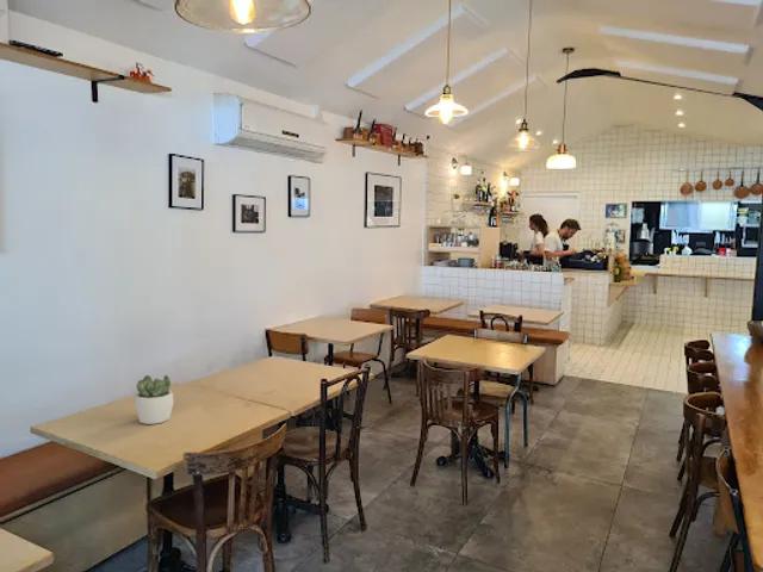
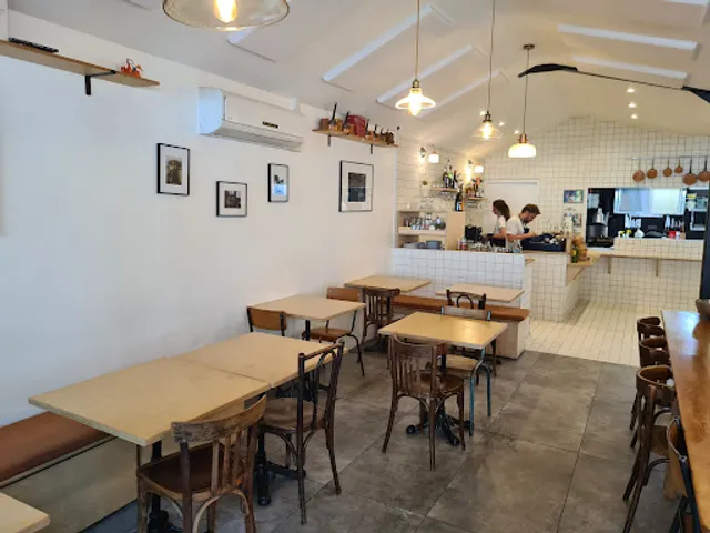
- succulent plant [134,374,175,425]
